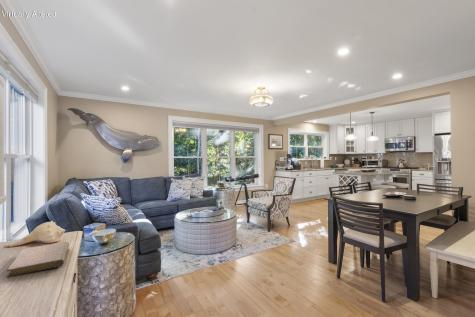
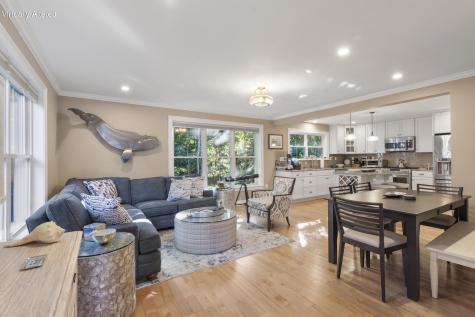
- notebook [6,241,70,278]
